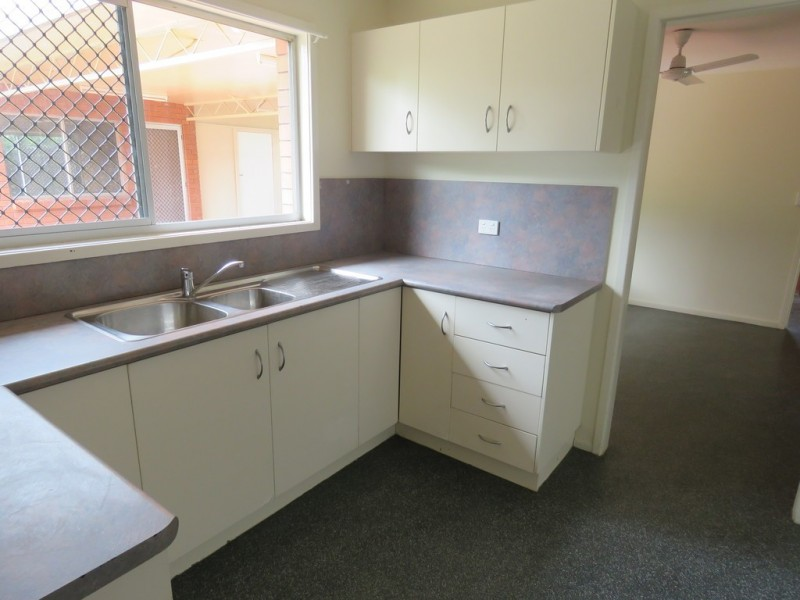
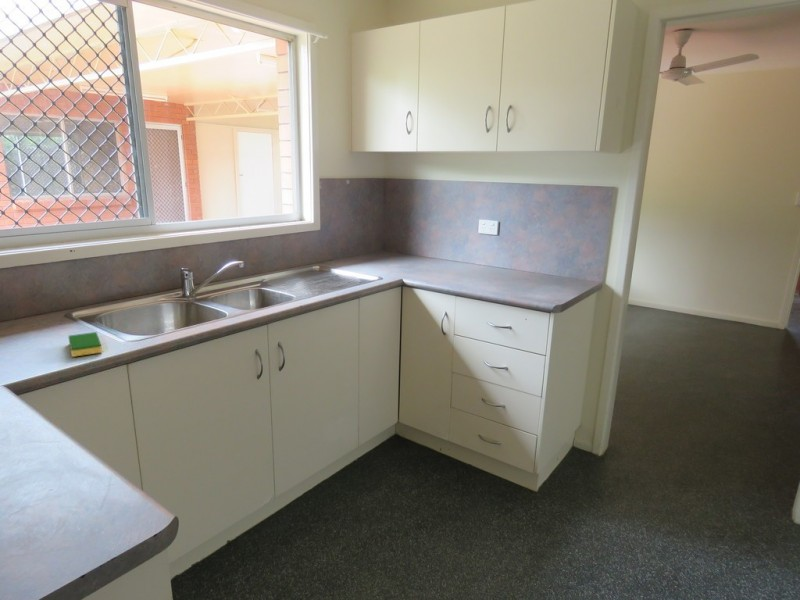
+ dish sponge [67,331,103,358]
